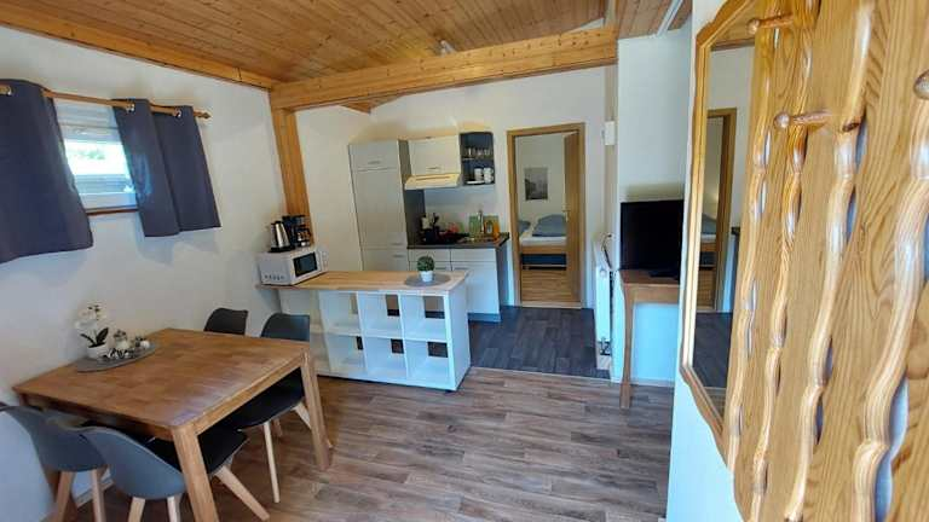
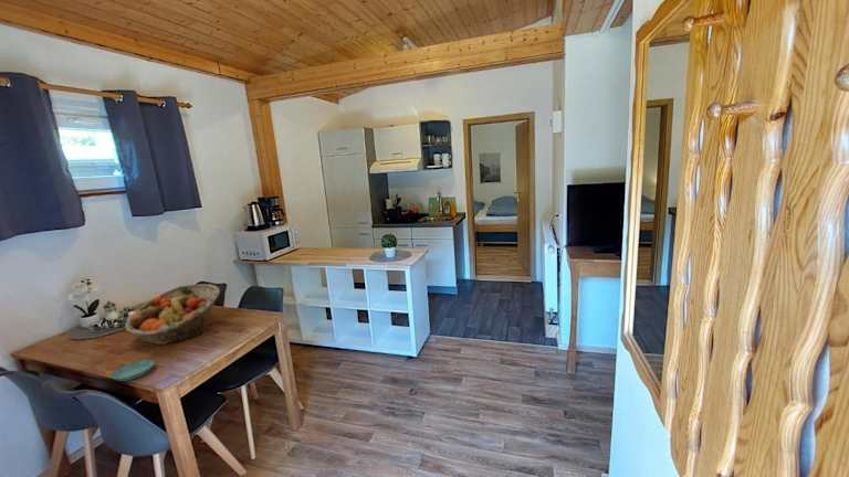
+ saucer [109,359,155,382]
+ fruit basket [124,283,221,346]
